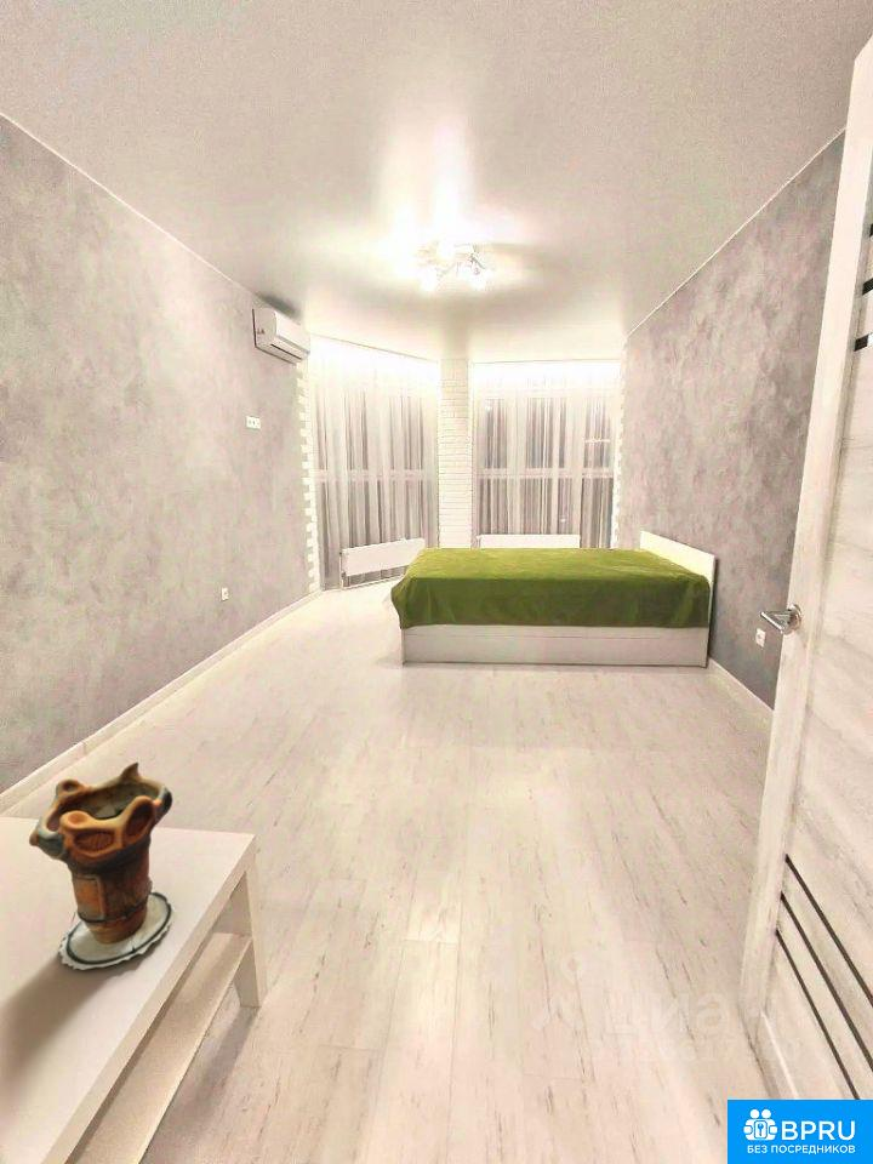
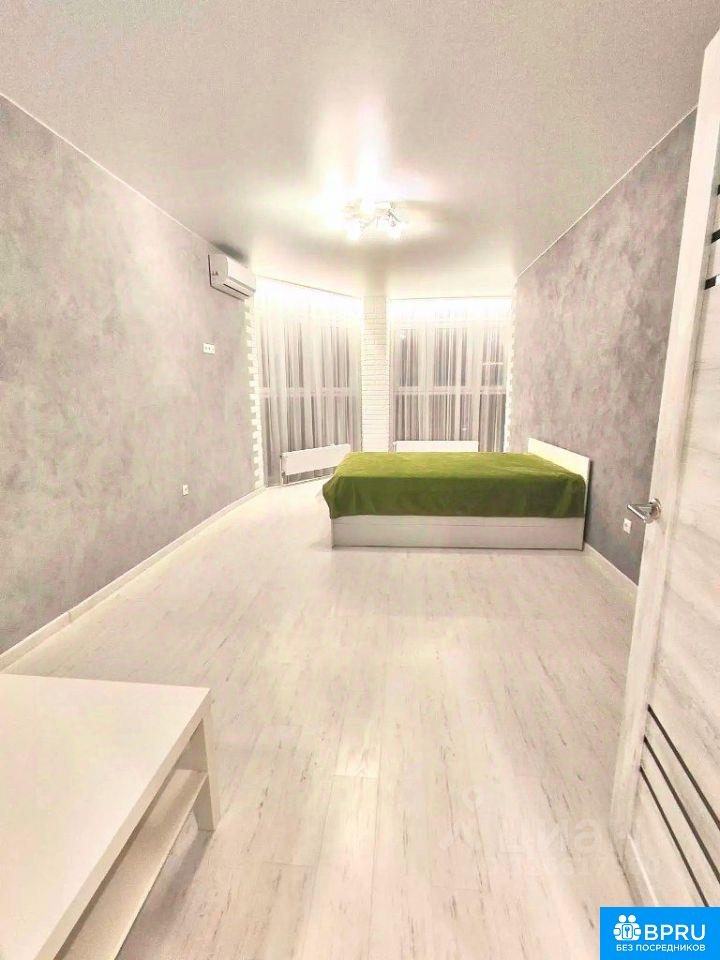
- decorative vase [28,761,178,971]
